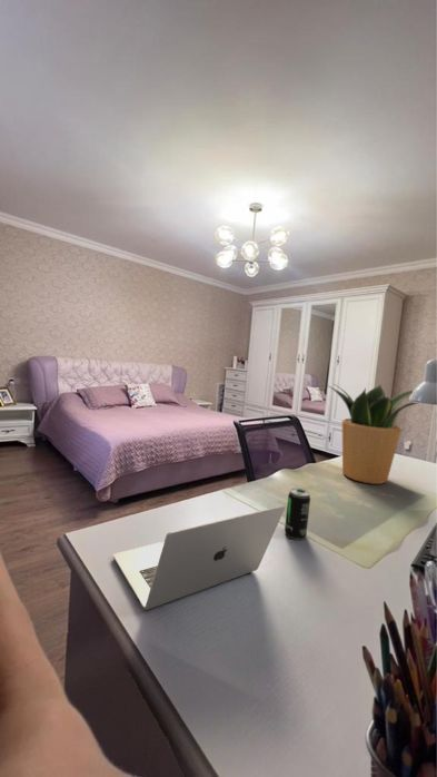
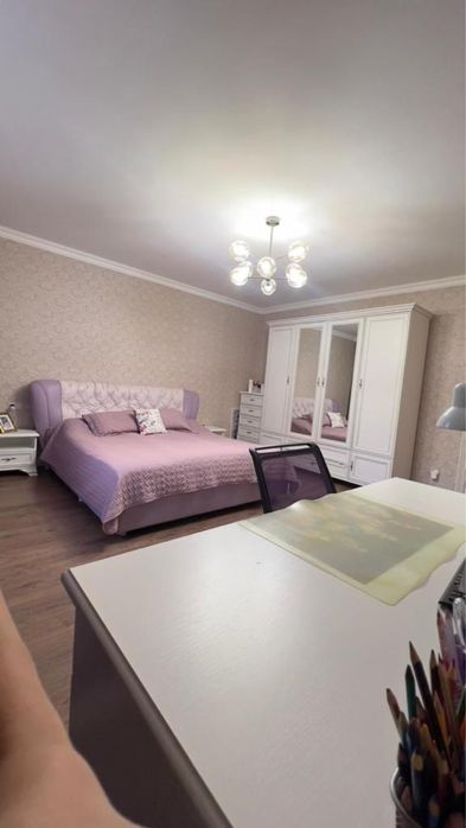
- laptop [112,504,287,611]
- beverage can [284,488,311,541]
- potted plant [328,383,418,485]
